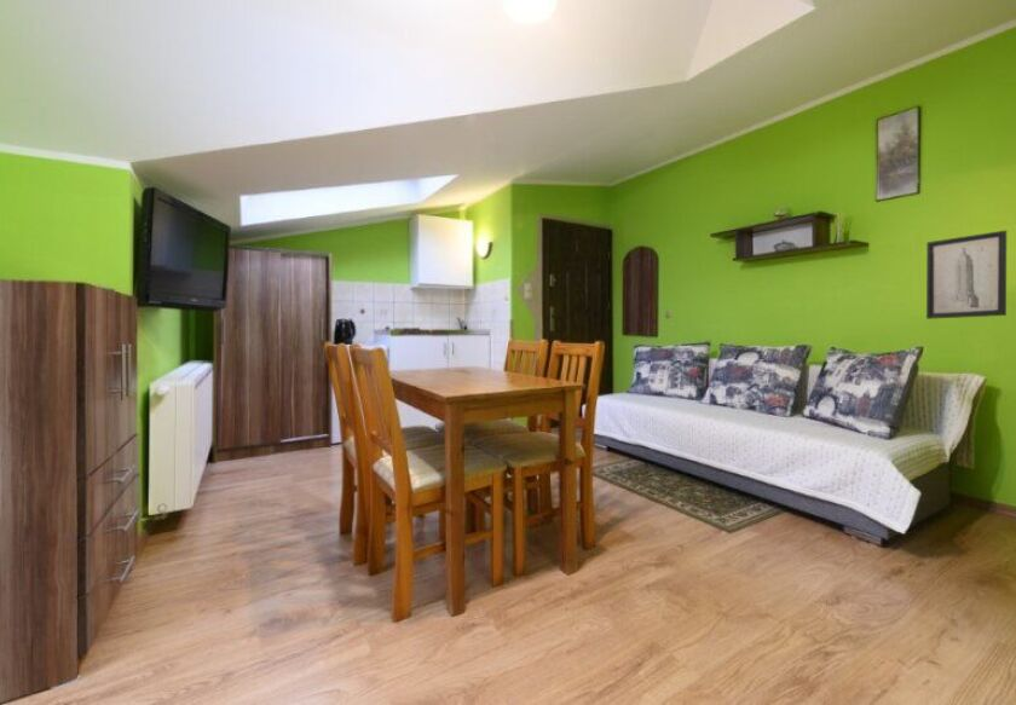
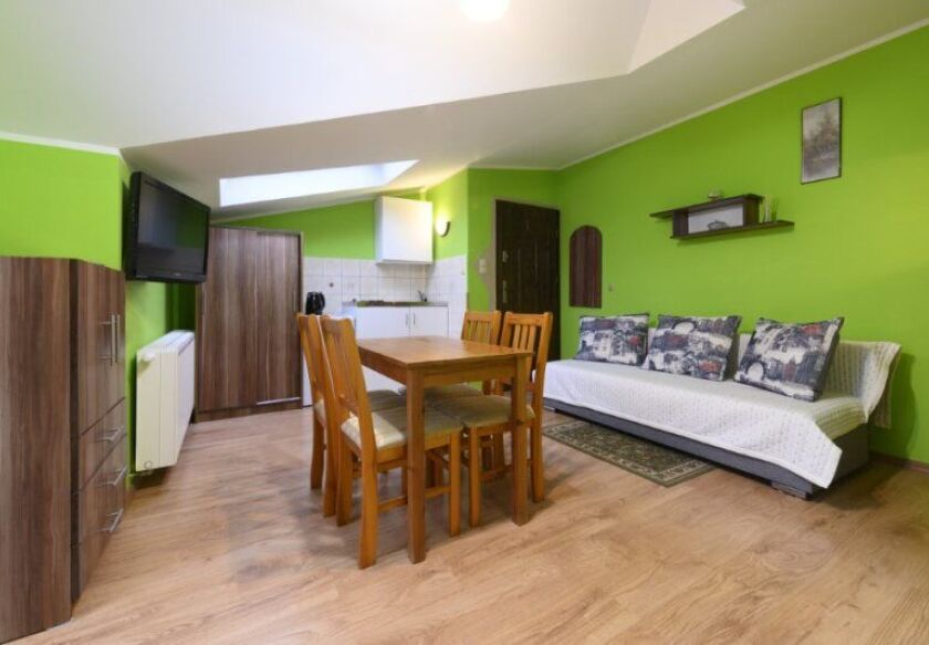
- wall art [925,229,1008,320]
